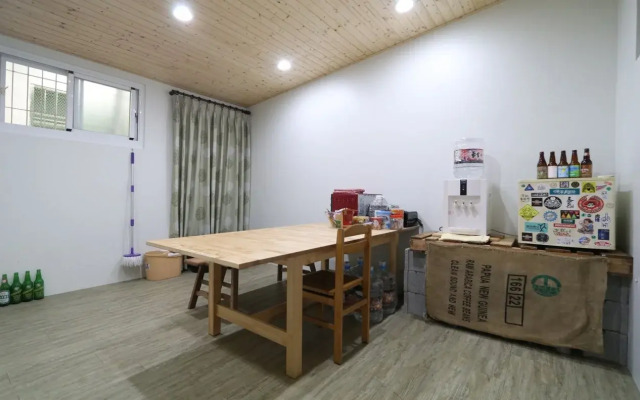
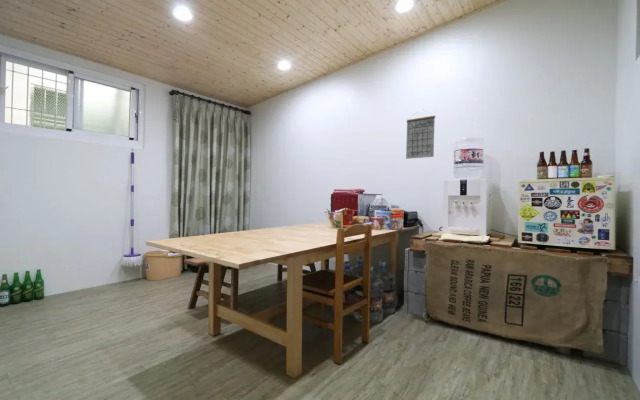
+ calendar [405,109,436,160]
